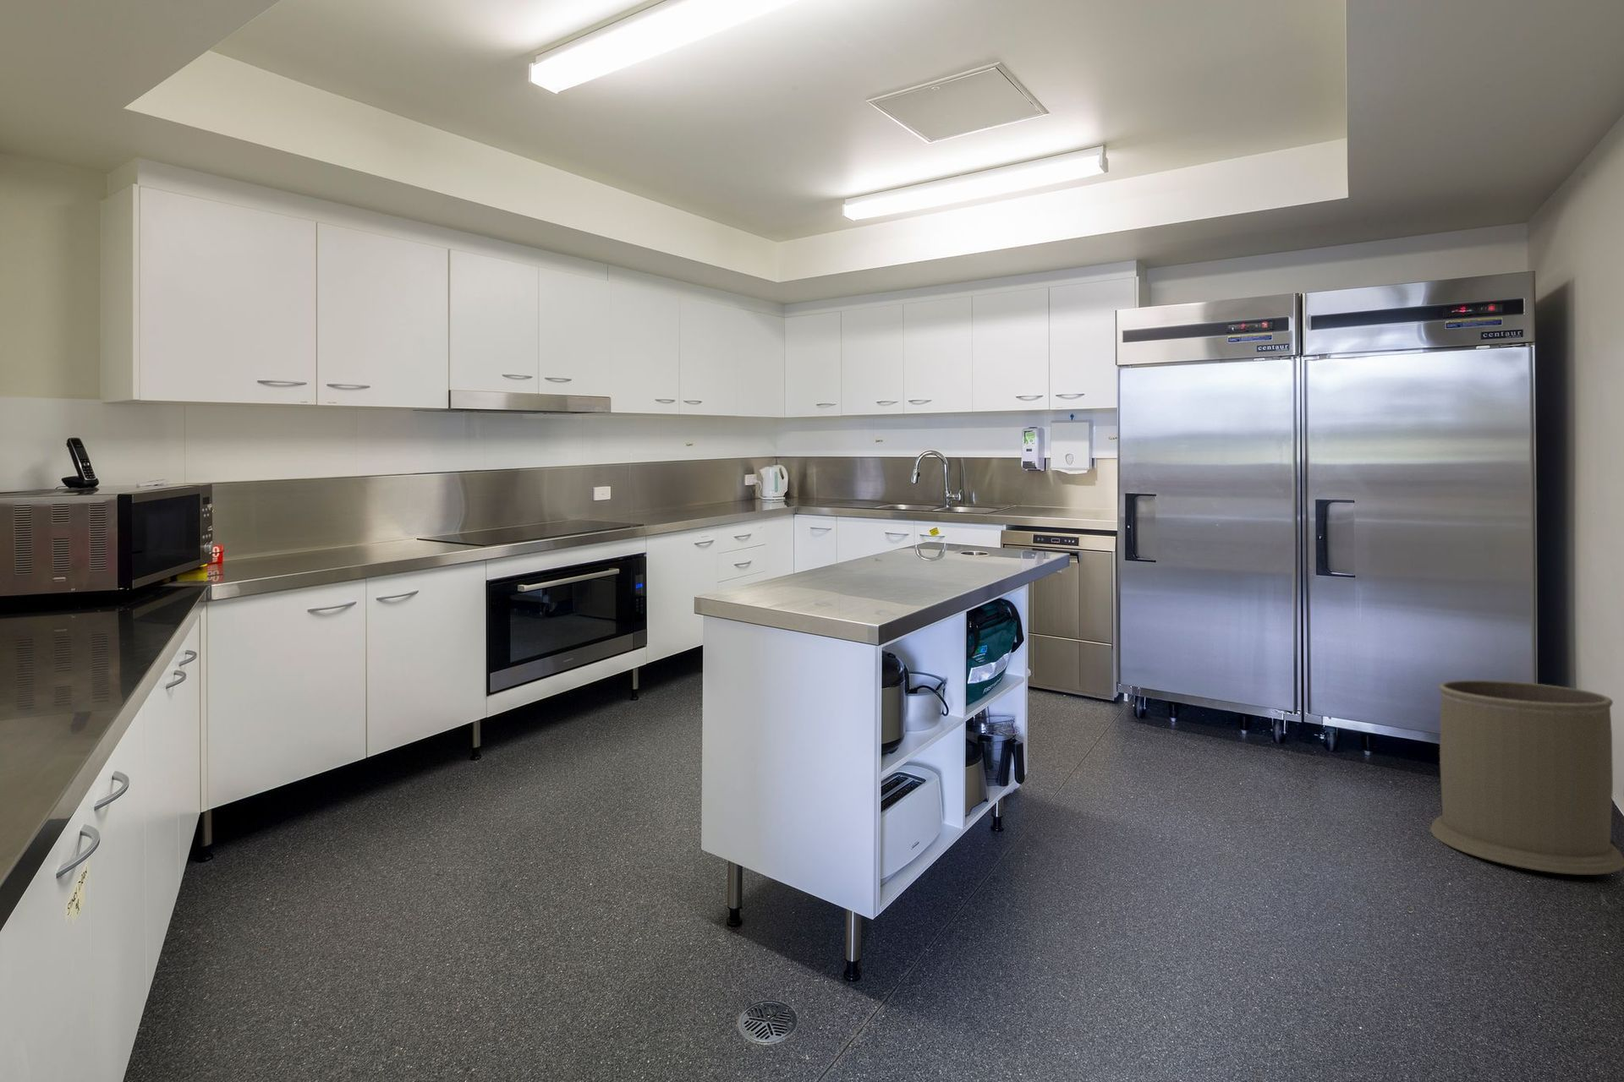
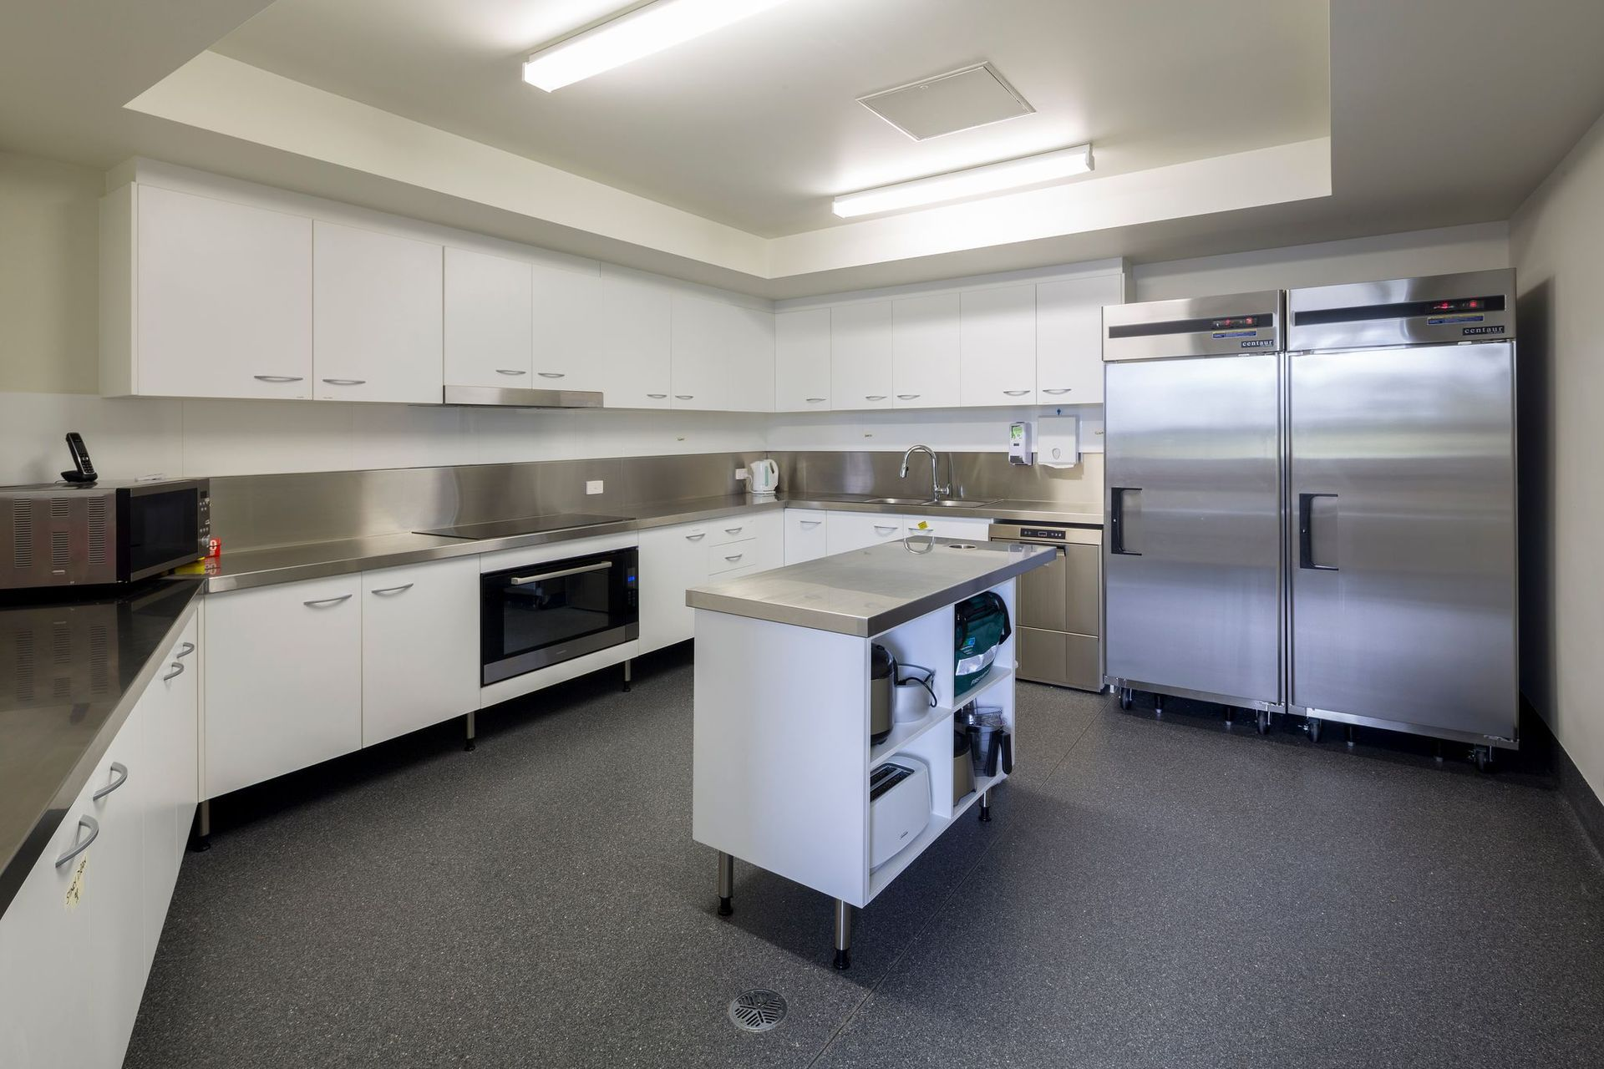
- trash can [1429,680,1624,876]
